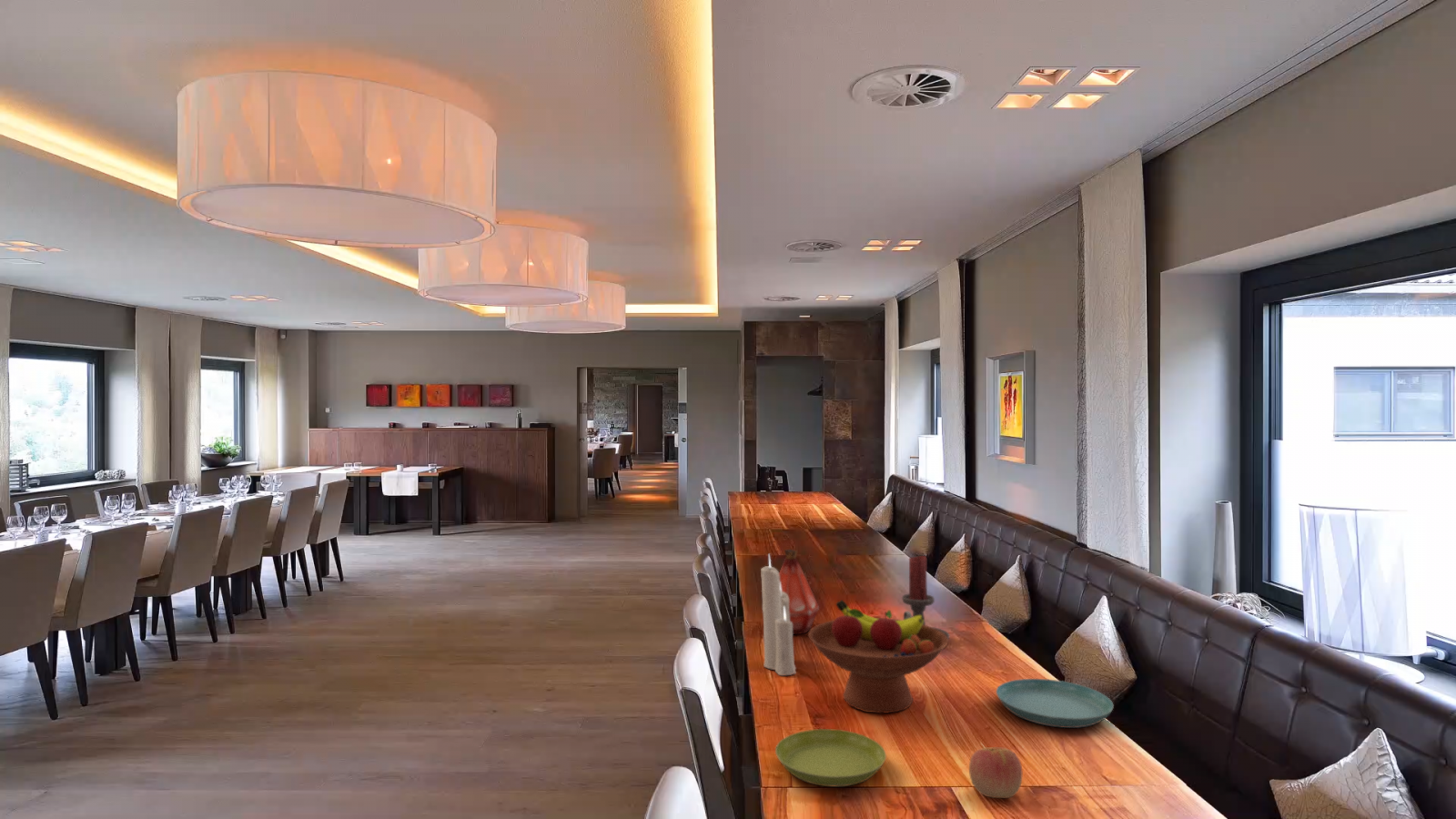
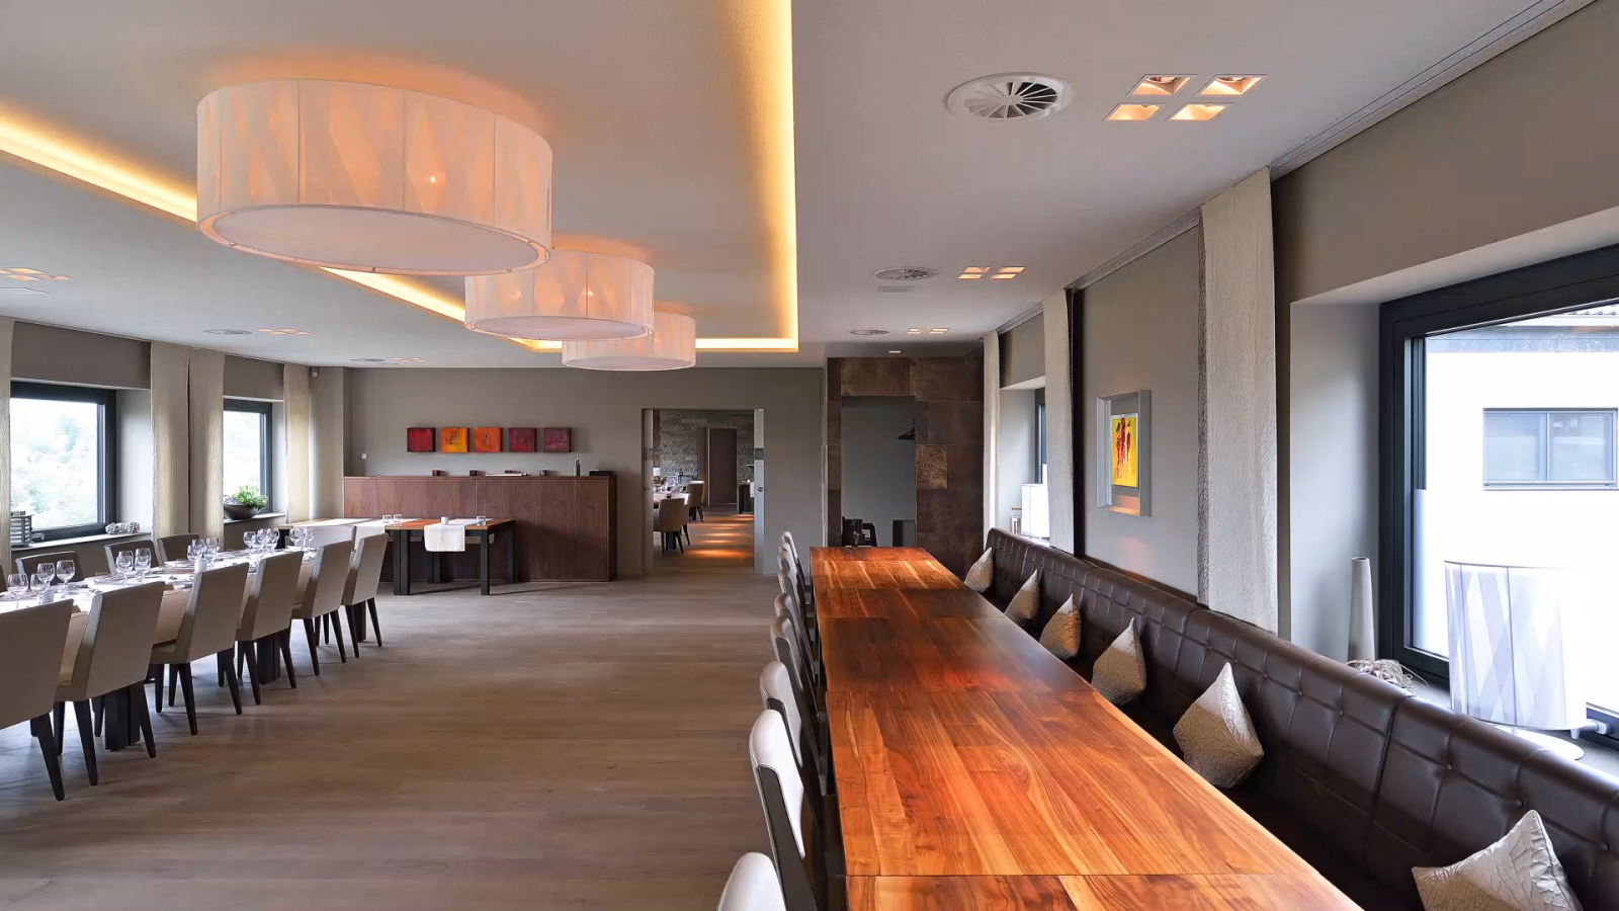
- apple [968,746,1024,799]
- bottle [779,549,820,635]
- saucer [996,678,1115,729]
- candle [760,553,797,677]
- fruit bowl [807,599,949,714]
- saucer [774,728,887,787]
- candle holder [901,555,951,641]
